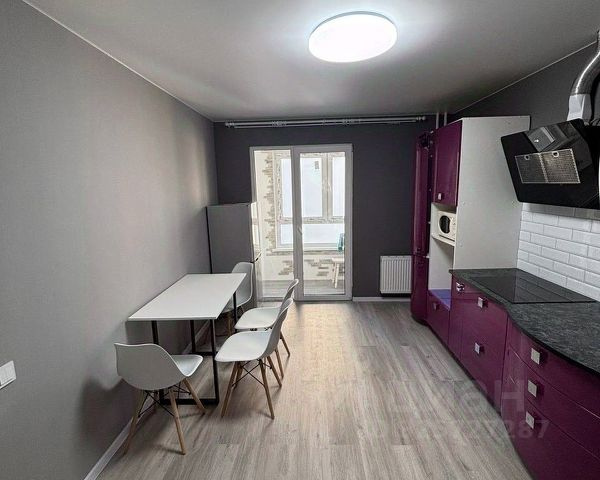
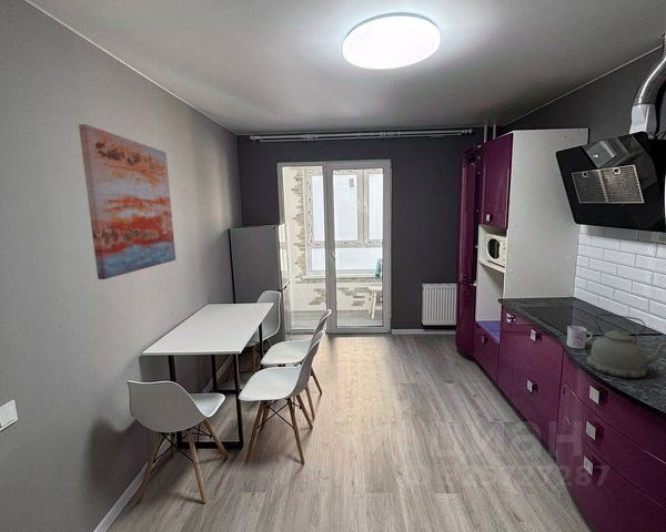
+ wall art [78,123,176,280]
+ kettle [585,313,666,379]
+ mug [566,325,593,350]
